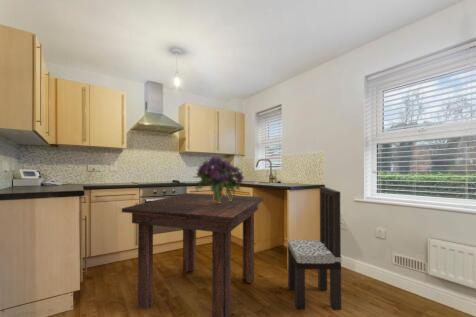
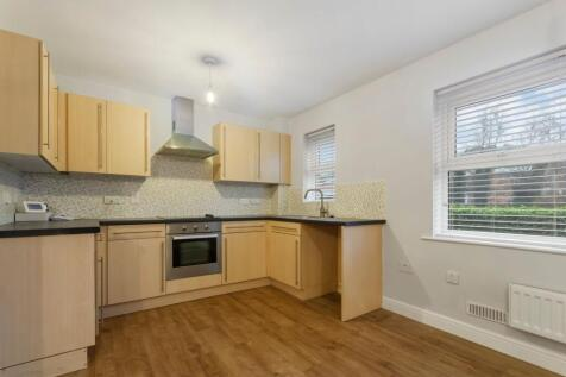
- dining chair [287,186,342,311]
- dining table [121,192,265,317]
- bouquet [191,155,246,203]
